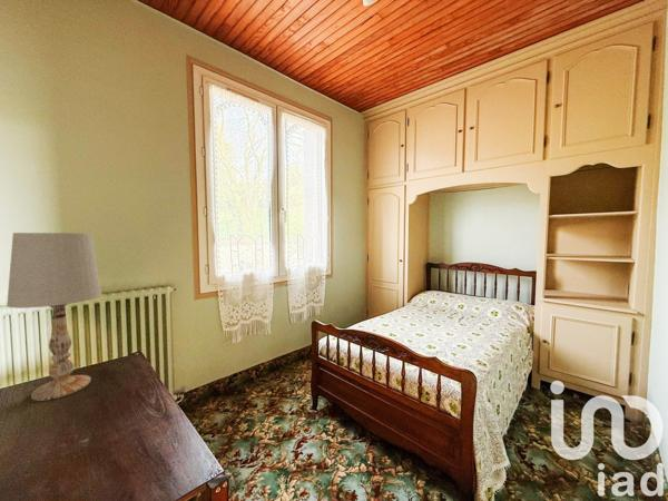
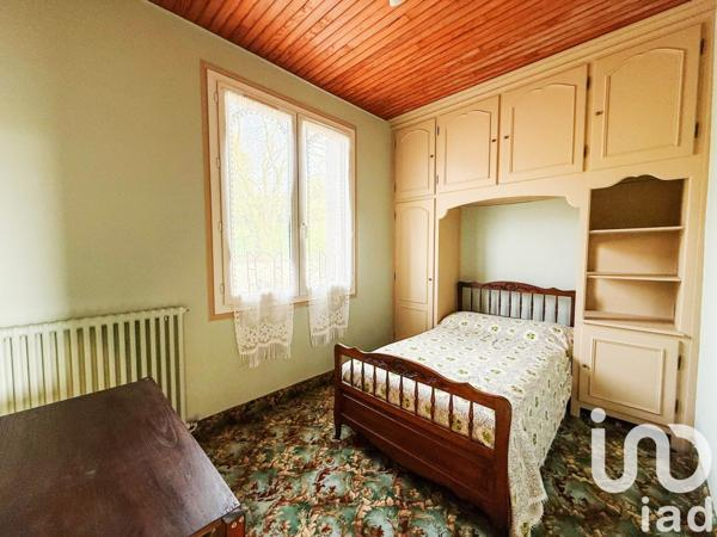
- table lamp [6,232,102,402]
